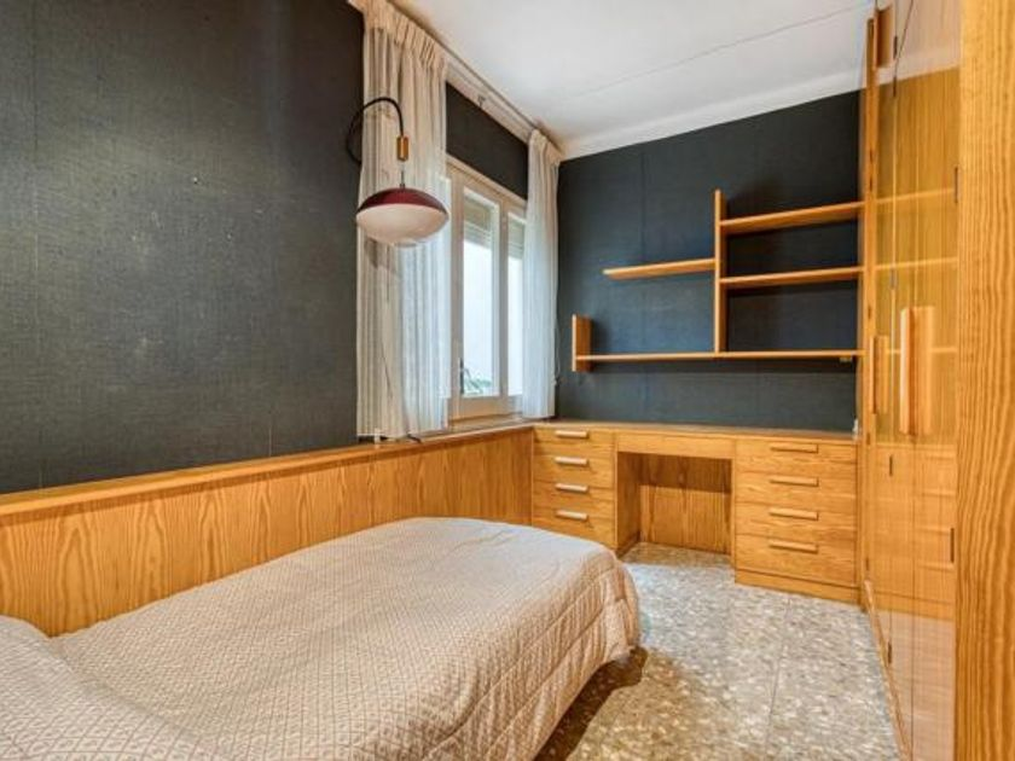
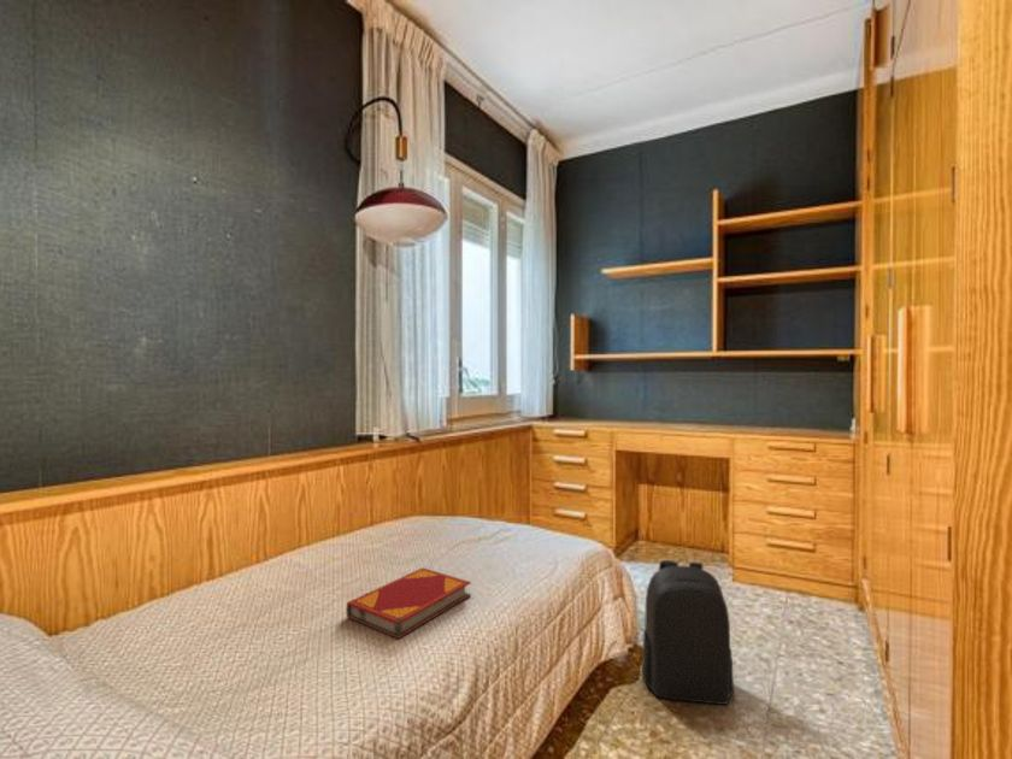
+ hardback book [345,566,472,640]
+ backpack [641,558,735,706]
